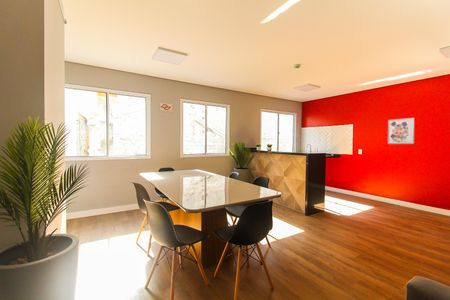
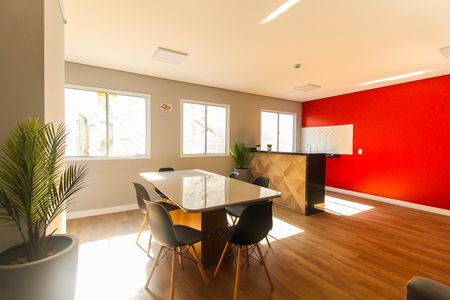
- wall art [387,117,415,145]
